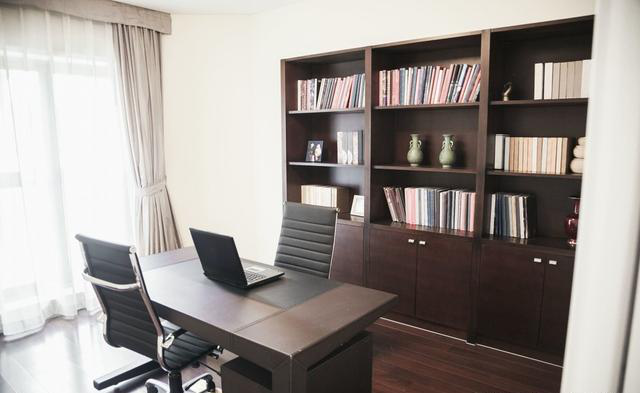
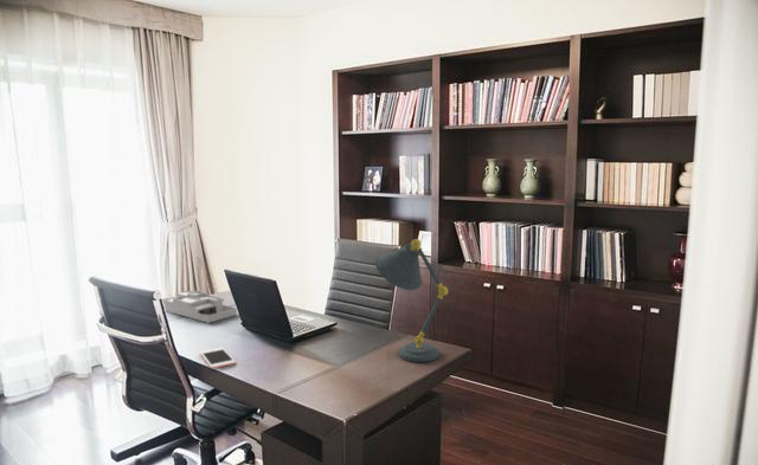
+ desk lamp [374,238,449,363]
+ cell phone [199,347,237,370]
+ desk organizer [162,289,238,324]
